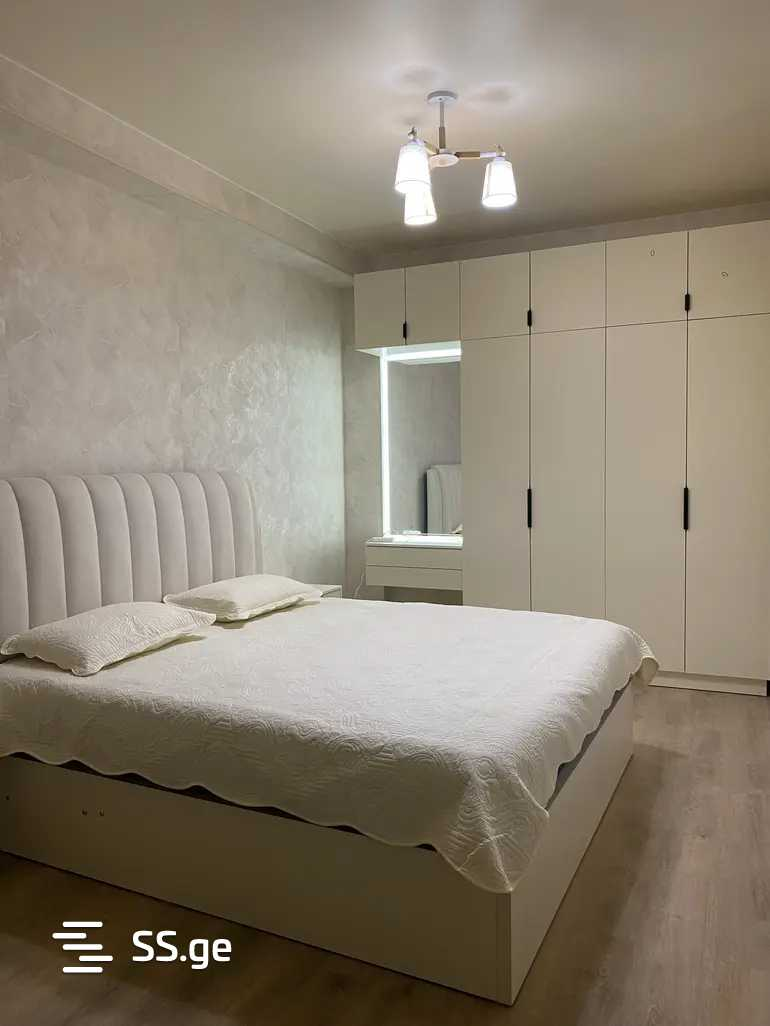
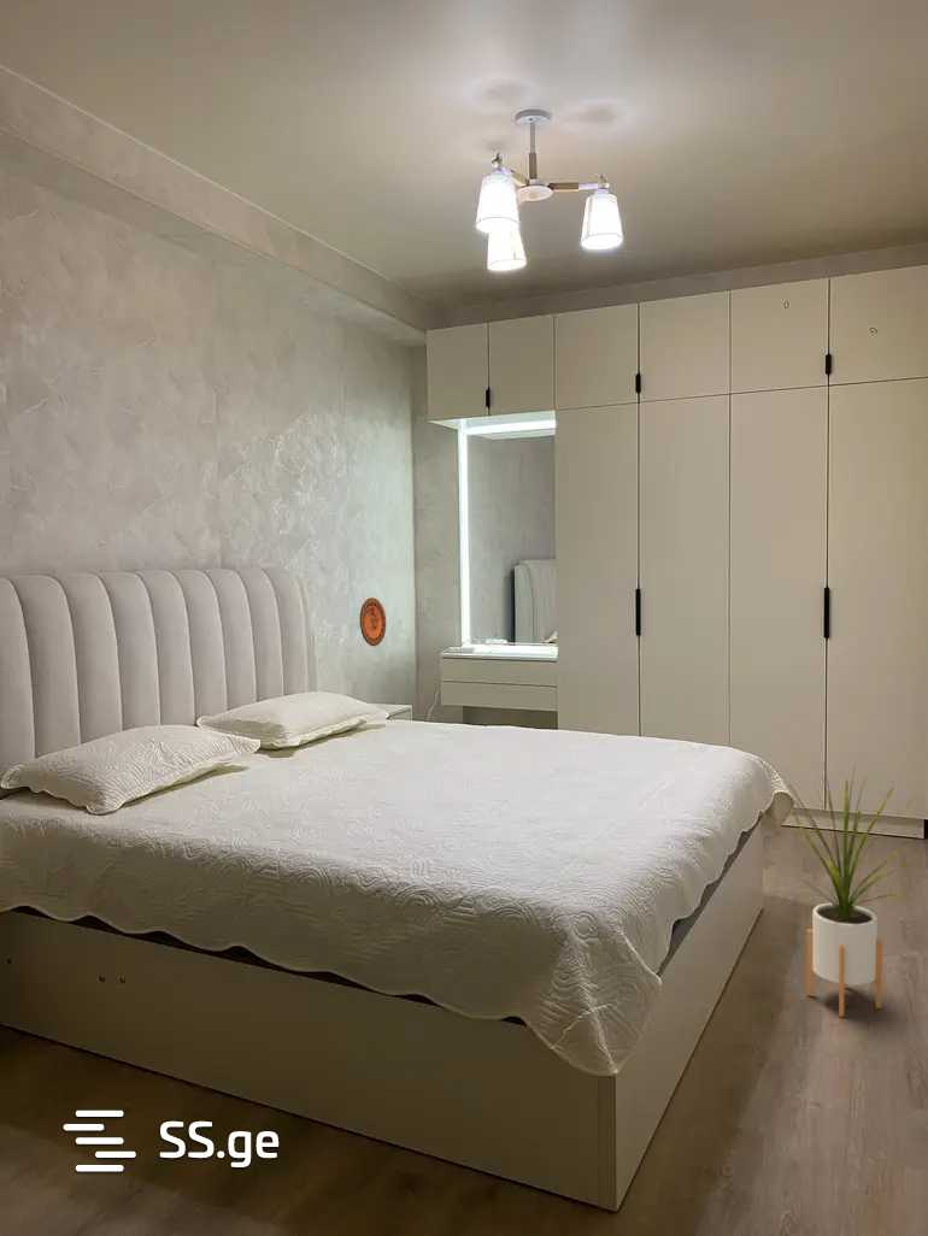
+ house plant [783,761,916,1018]
+ decorative plate [359,596,387,647]
